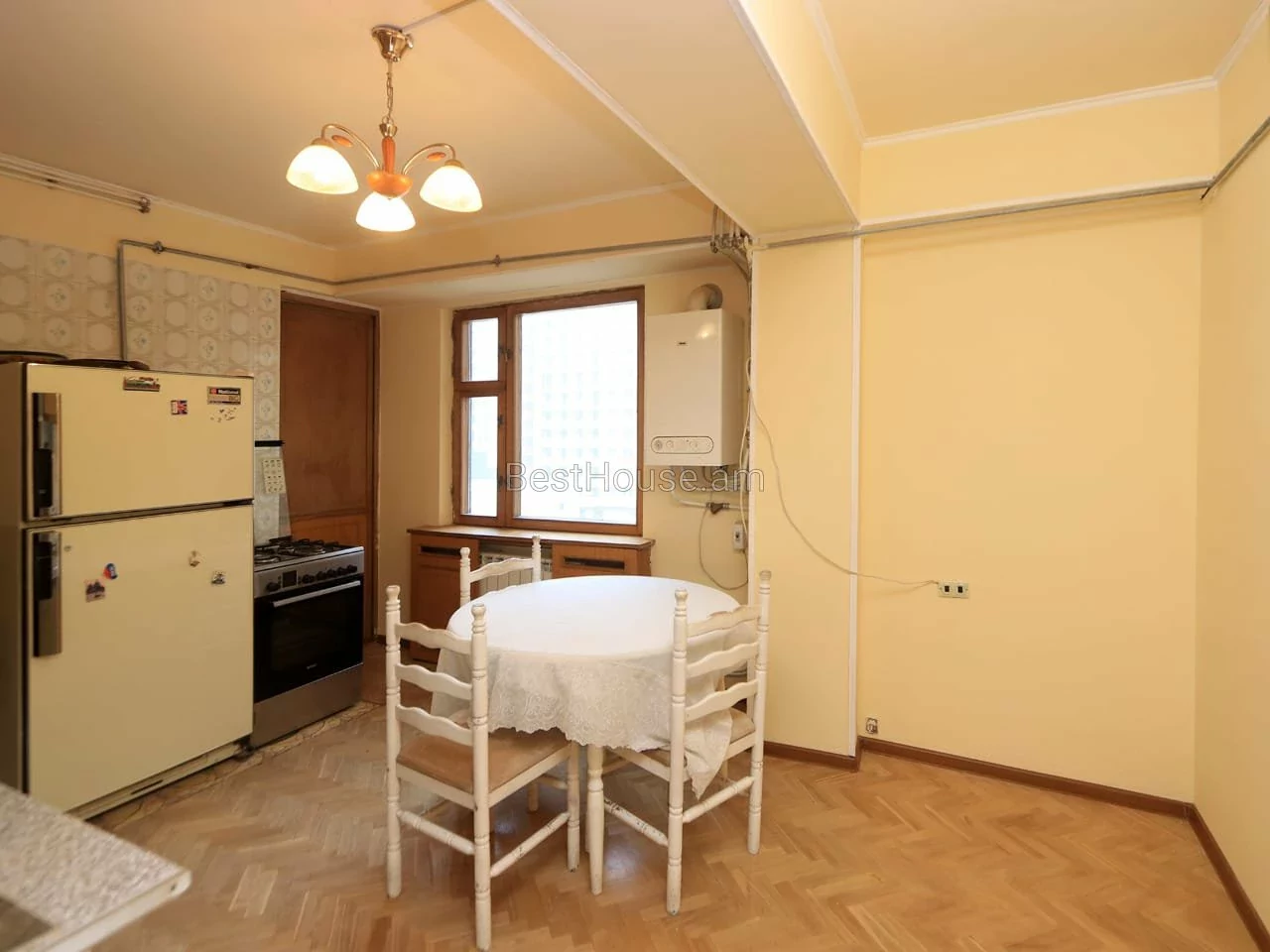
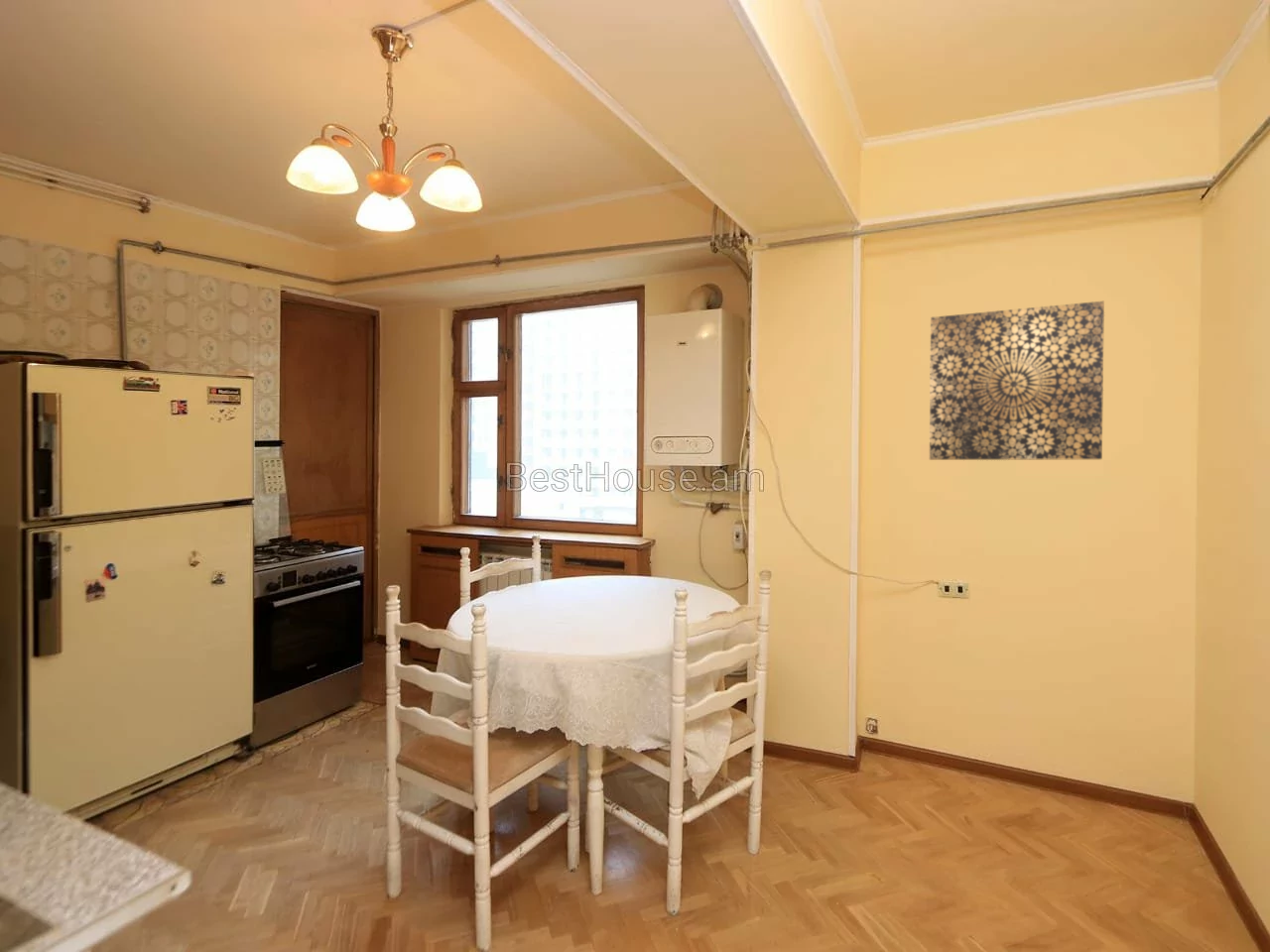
+ wall art [929,300,1105,461]
